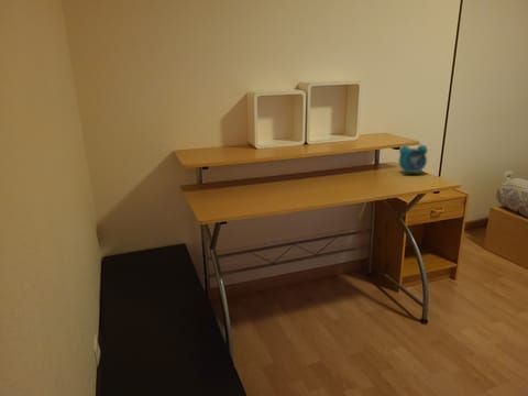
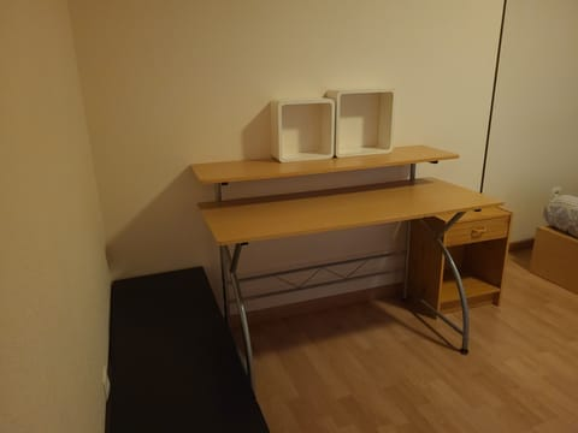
- alarm clock [398,140,429,176]
